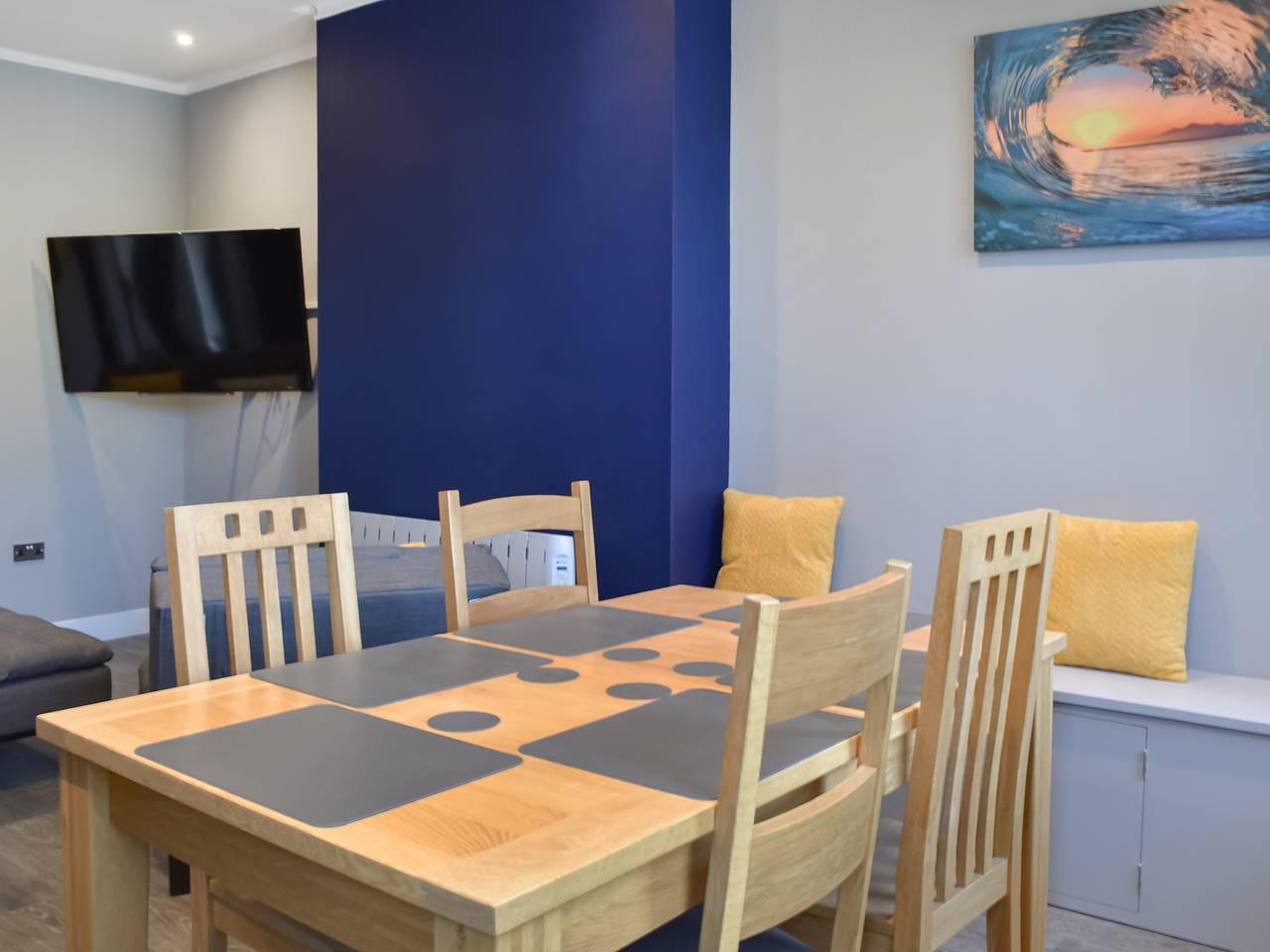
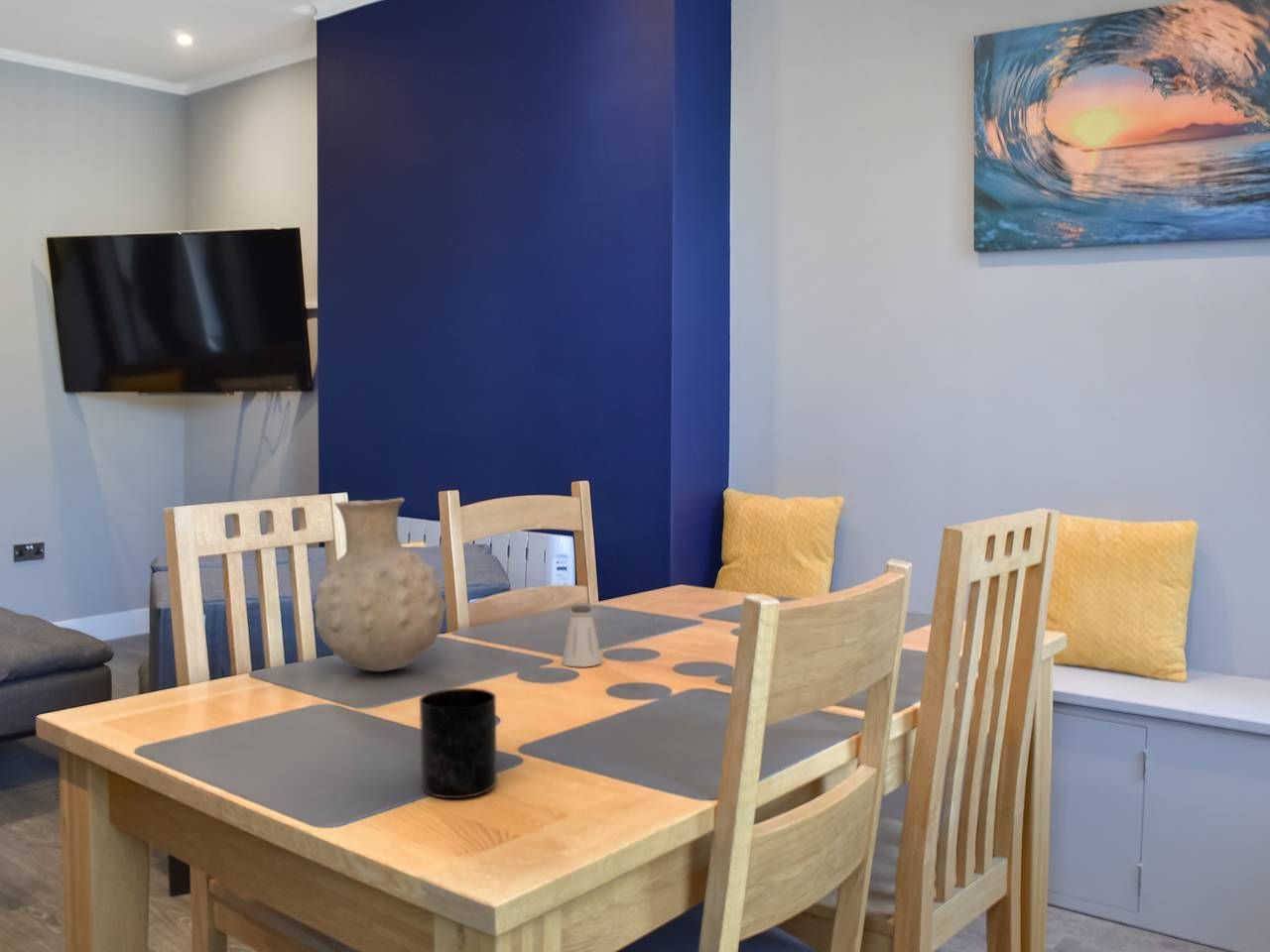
+ vase [313,497,447,672]
+ saltshaker [561,605,603,667]
+ mug [419,687,498,799]
